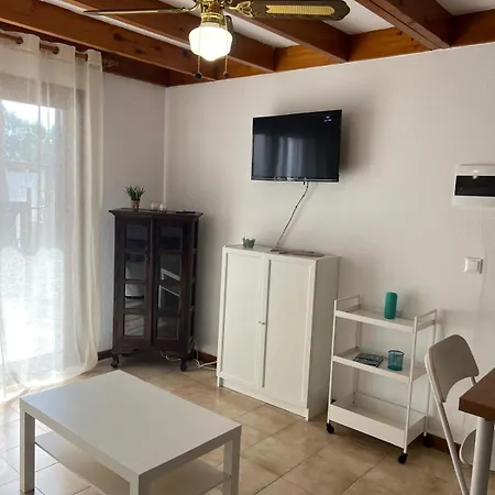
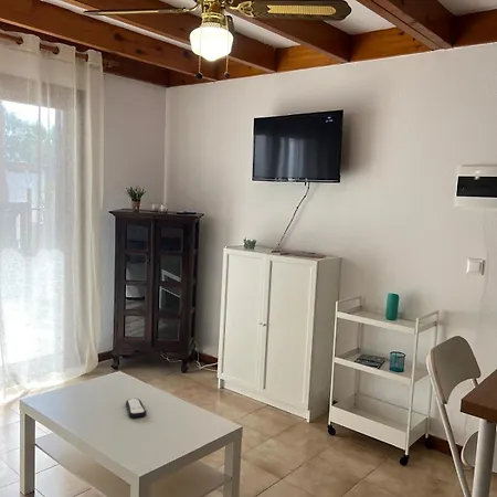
+ remote control [125,398,148,419]
